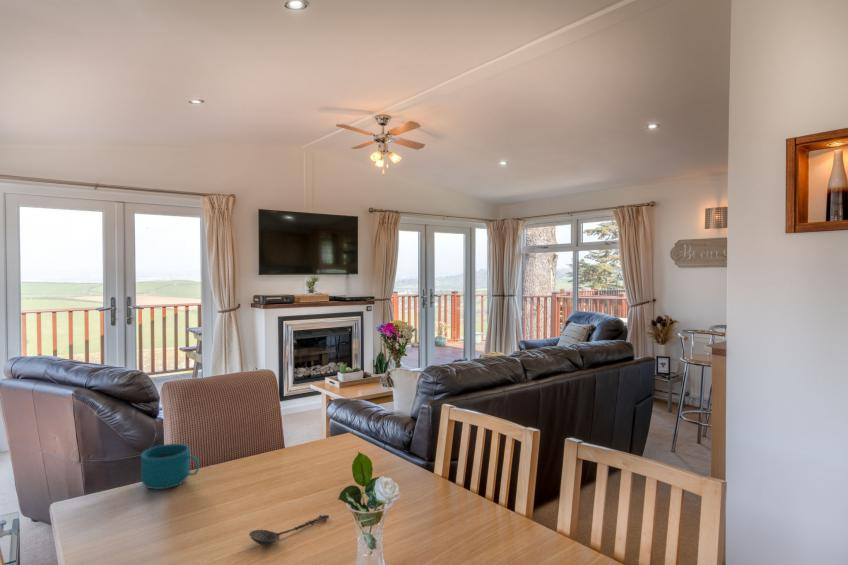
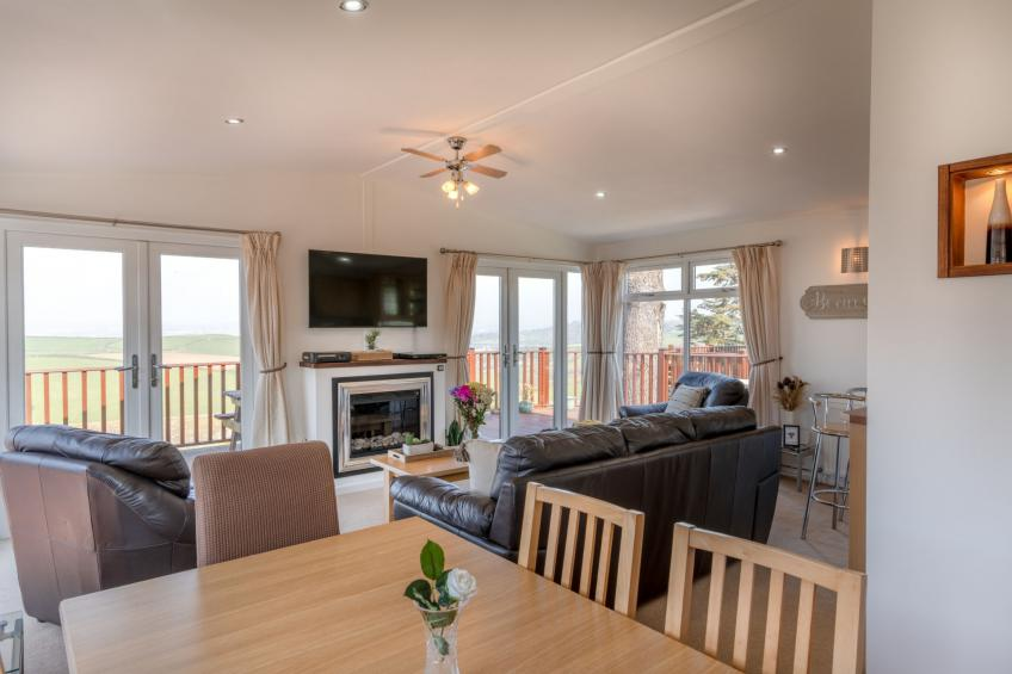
- cup [140,443,200,491]
- spoon [248,514,330,546]
